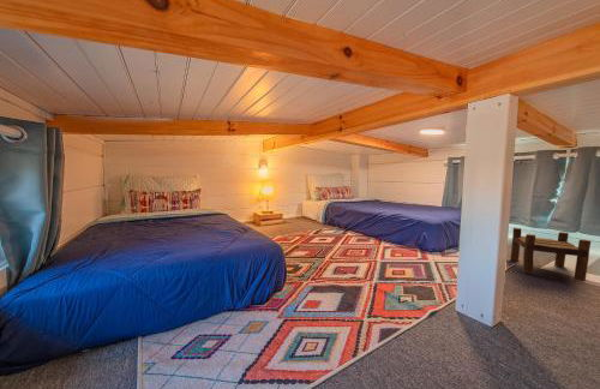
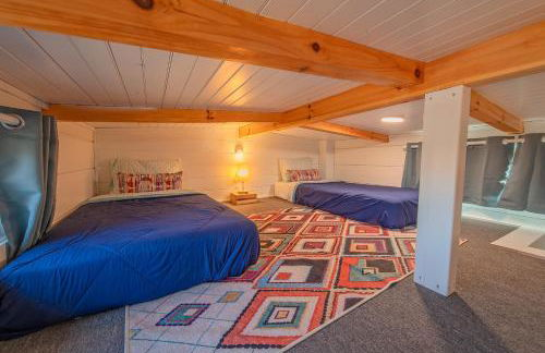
- stool [510,227,592,282]
